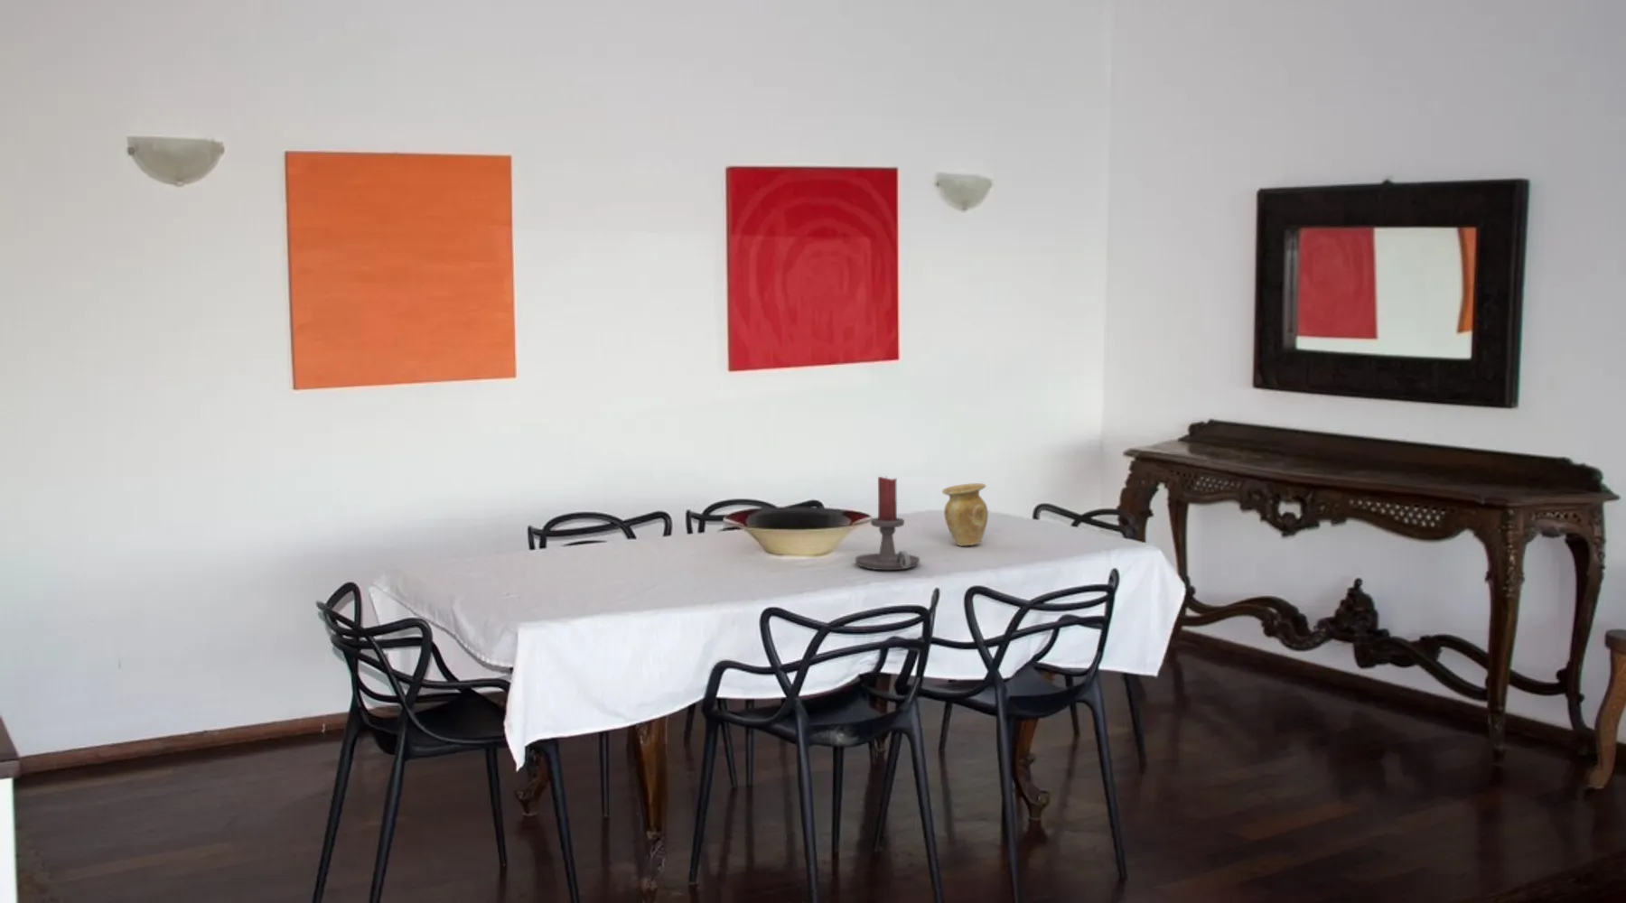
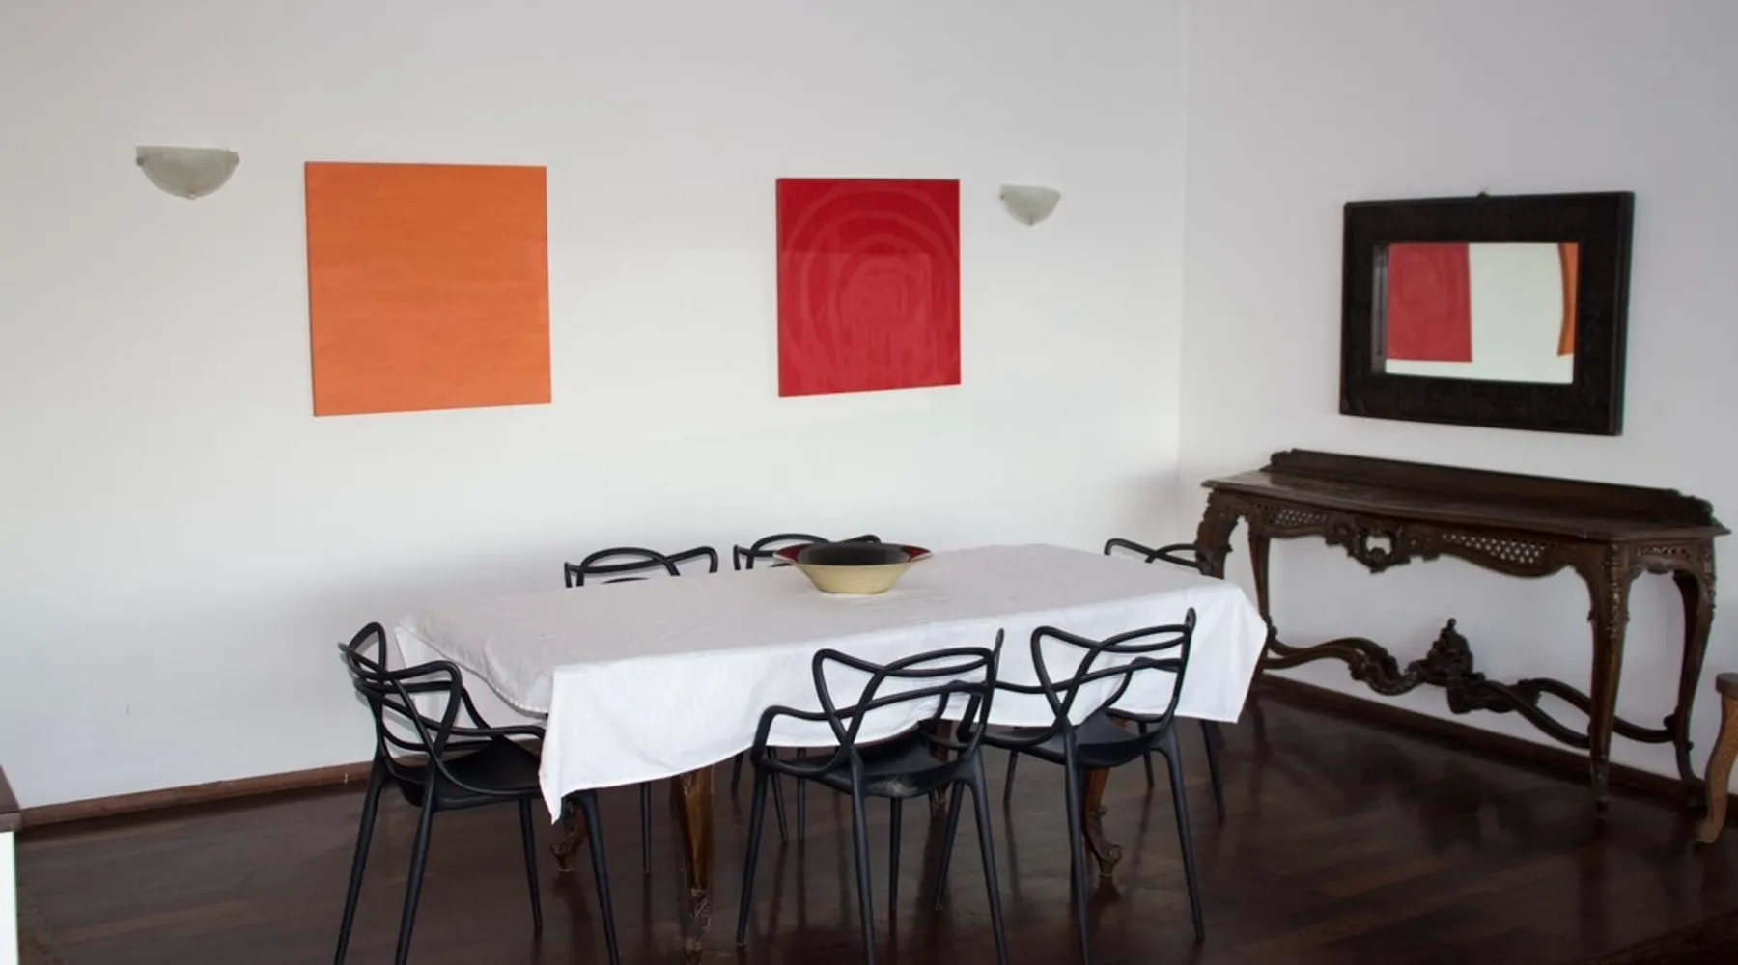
- candle holder [854,476,921,570]
- vase [941,483,989,546]
